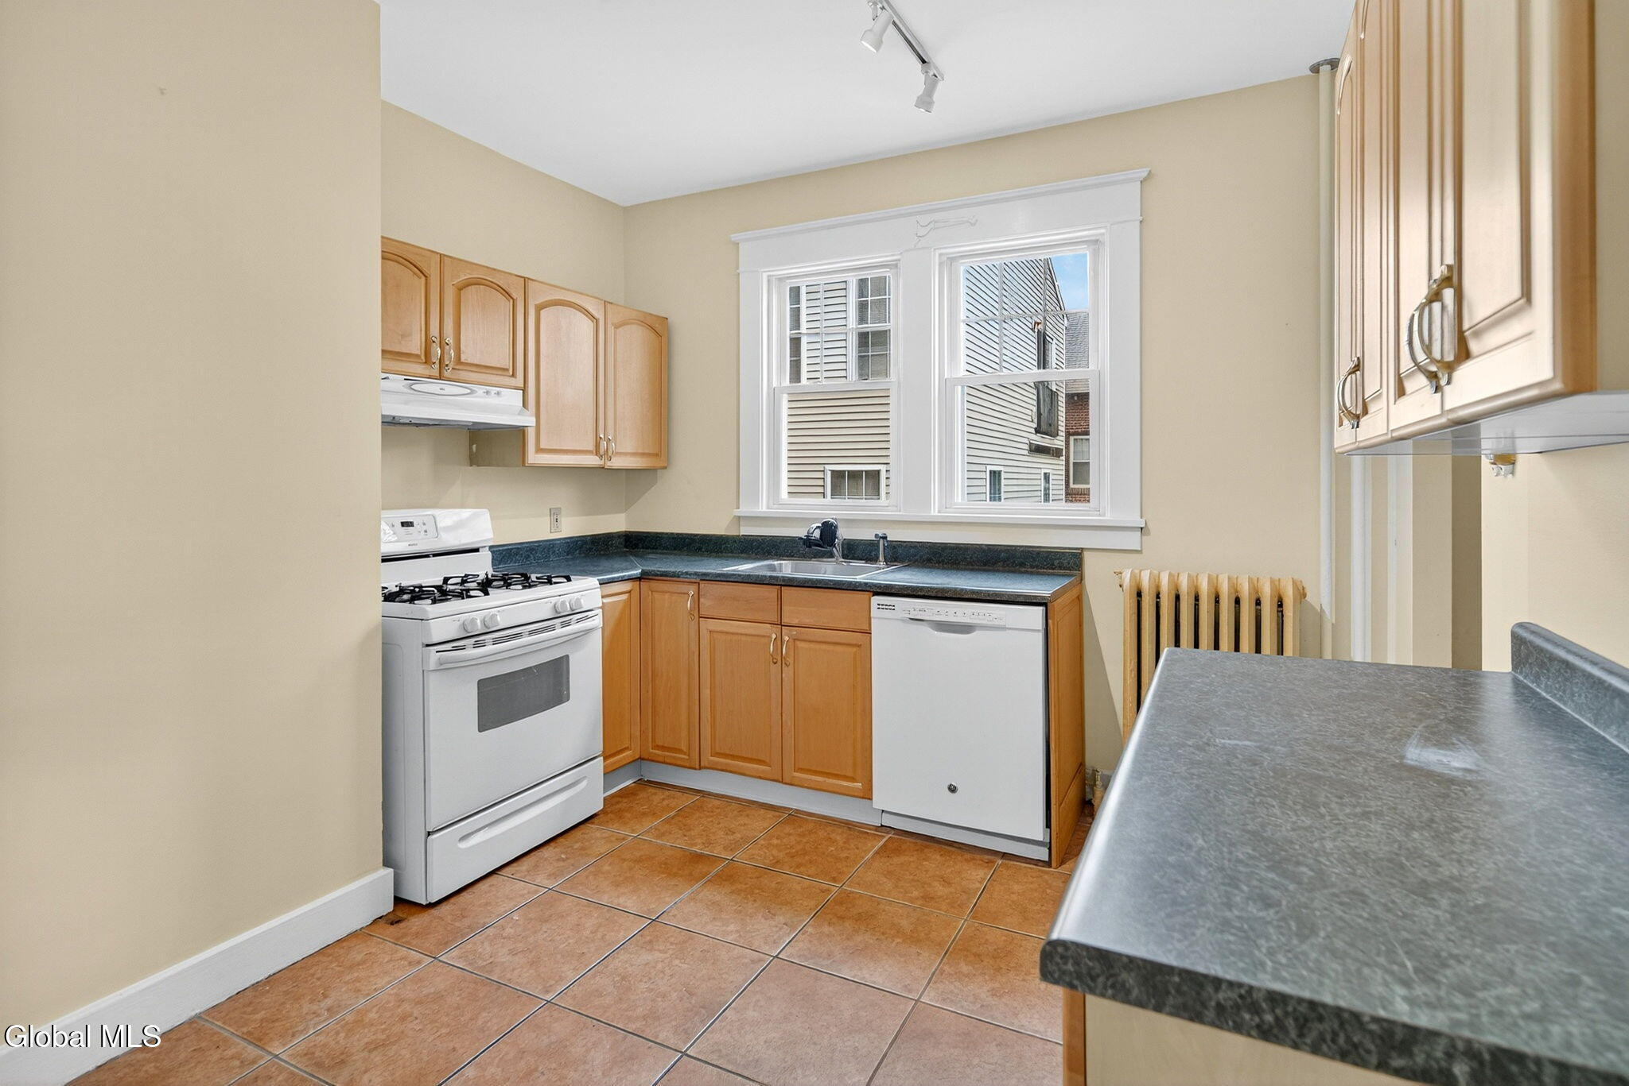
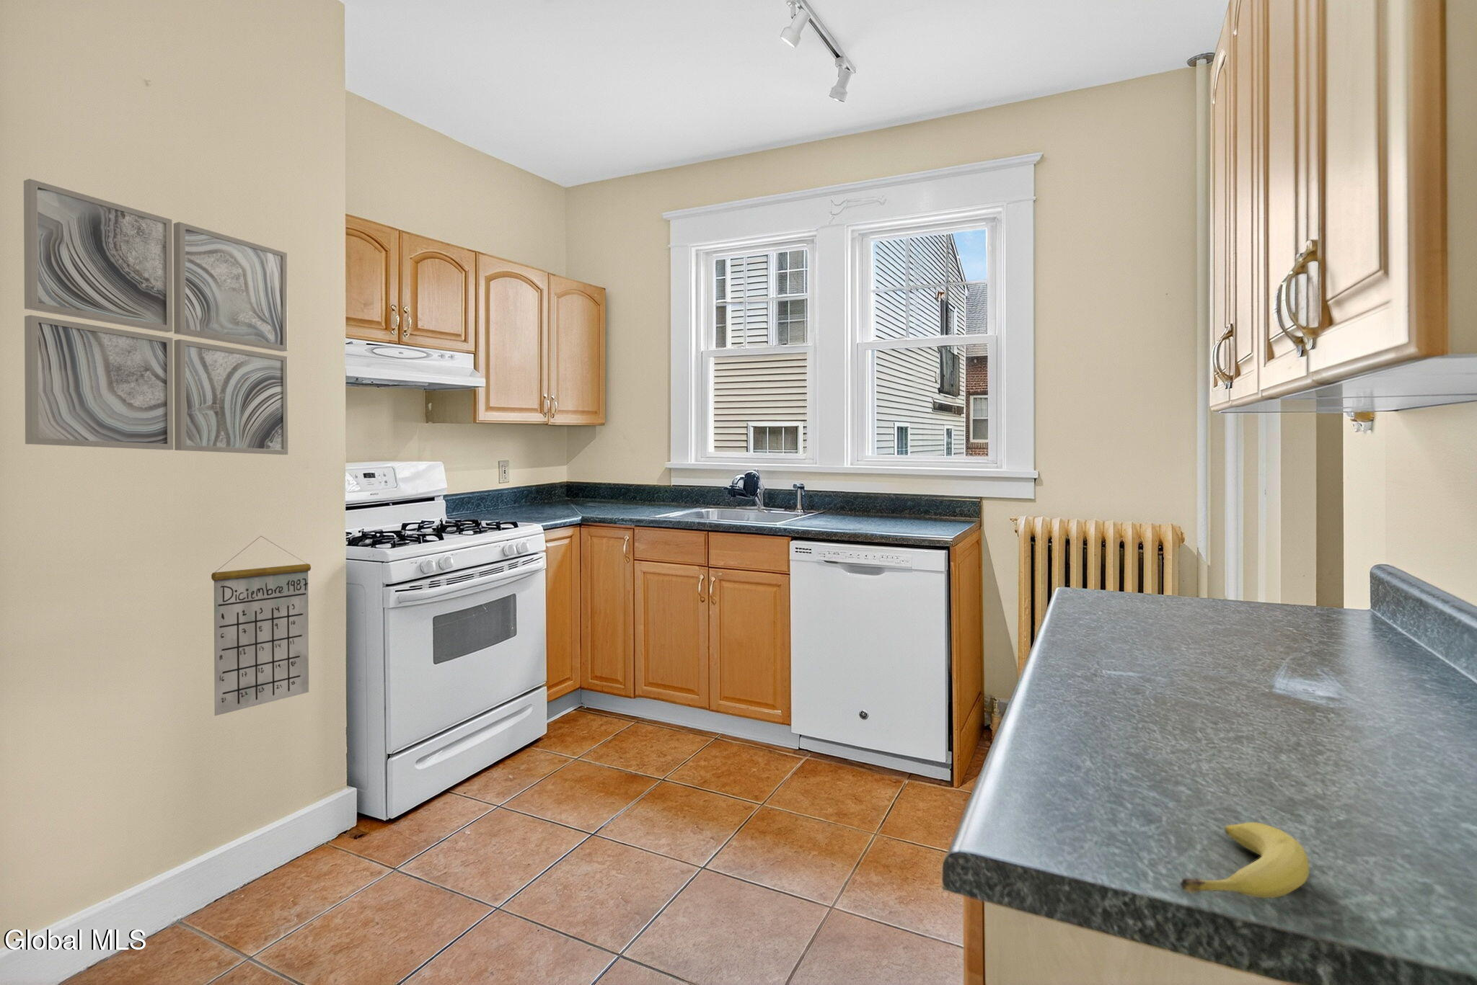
+ wall art [23,178,288,455]
+ fruit [1179,821,1311,899]
+ calendar [210,535,311,717]
